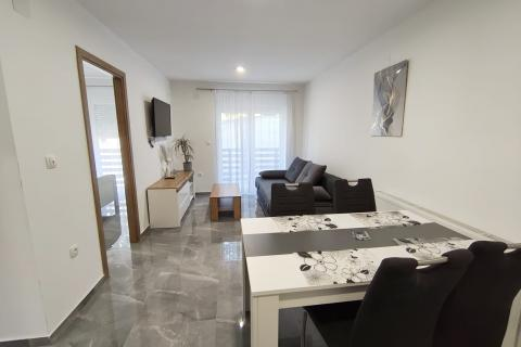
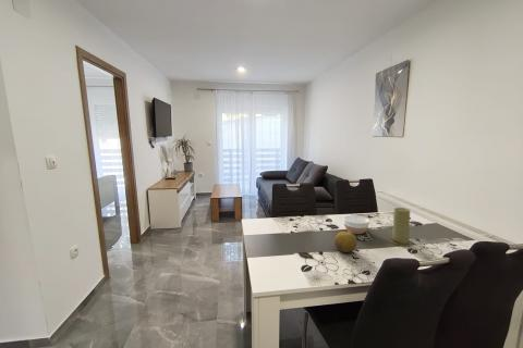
+ fruit [333,231,358,253]
+ bowl [342,214,370,235]
+ candle [389,207,413,247]
